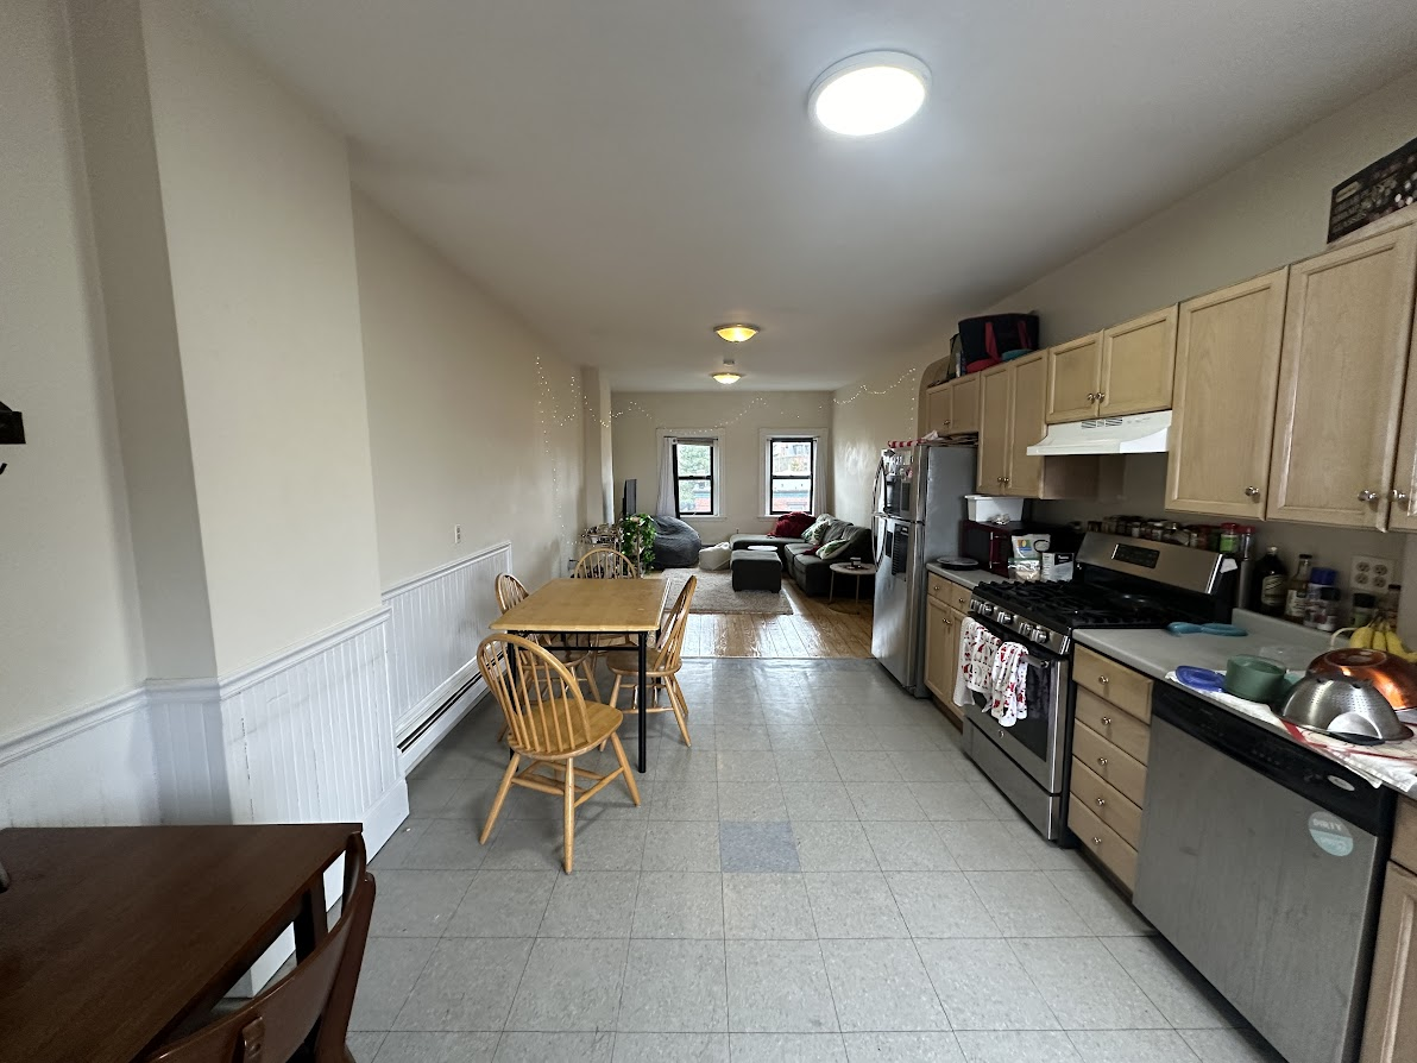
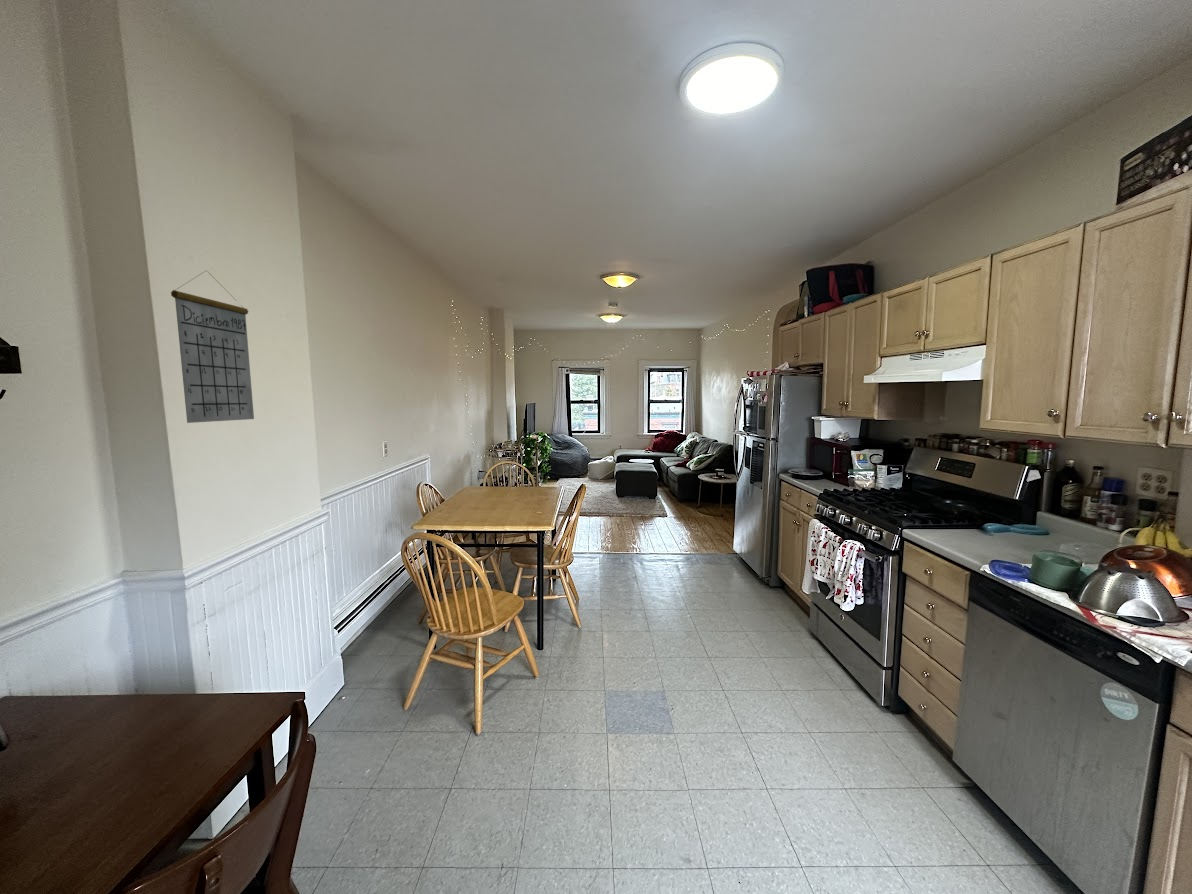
+ calendar [170,269,255,424]
